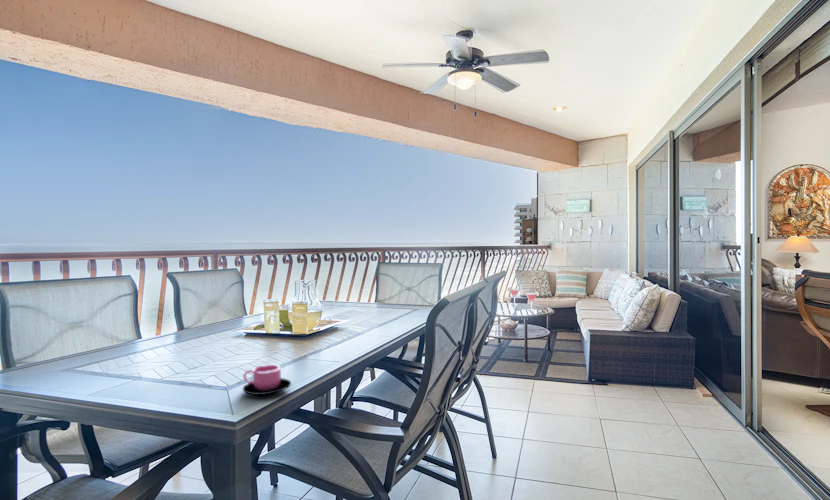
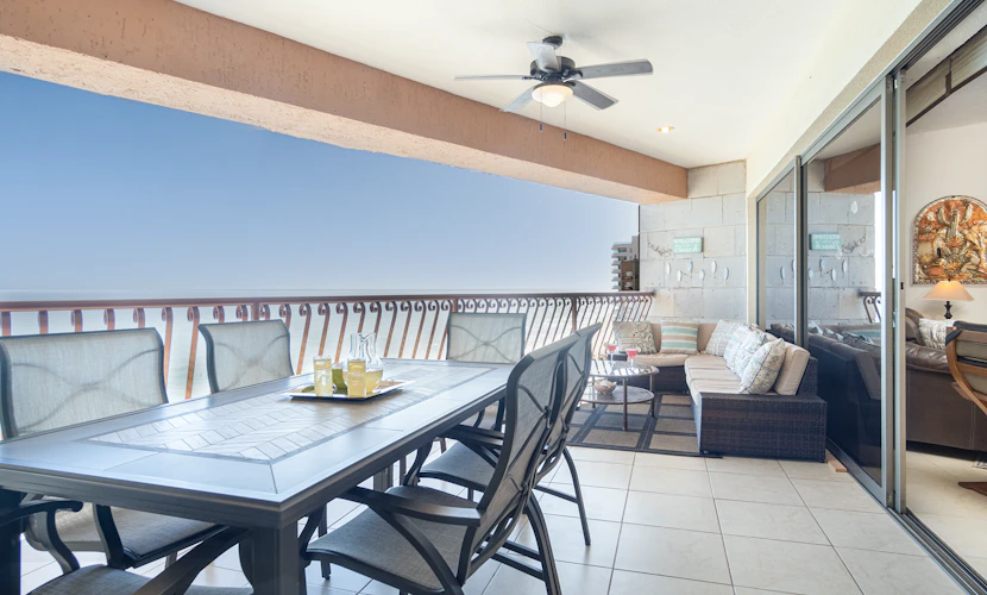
- cup [242,364,292,396]
